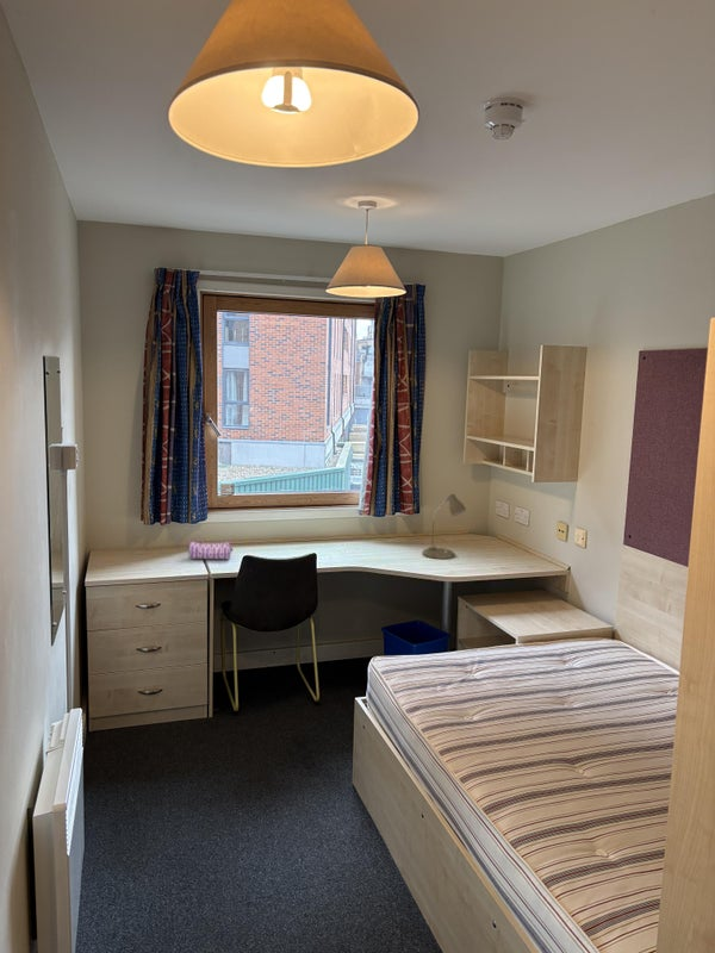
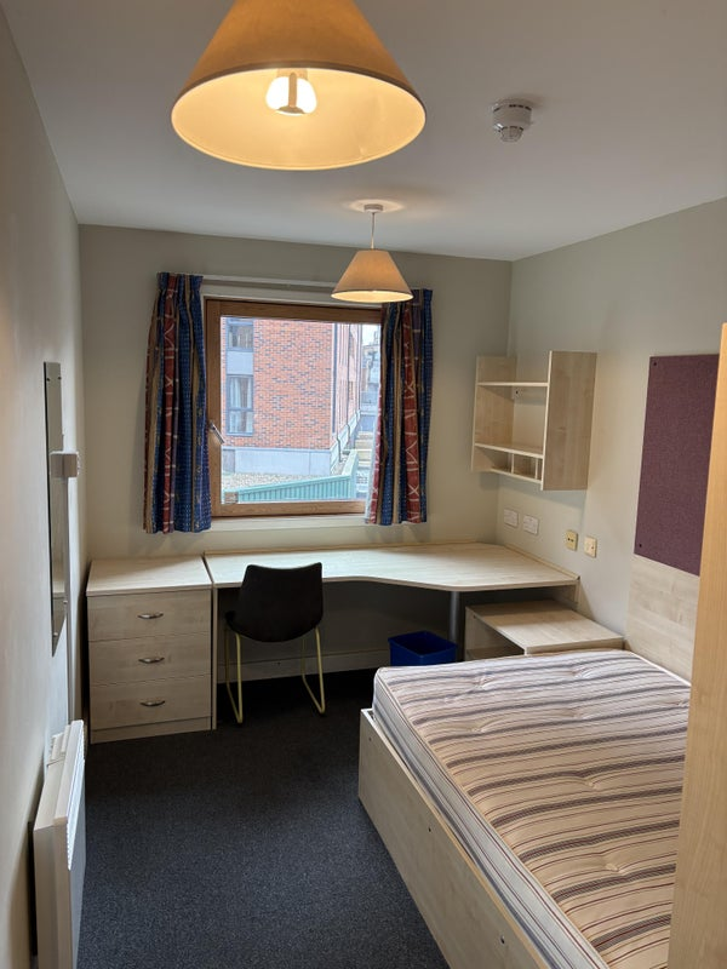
- pencil case [187,540,234,561]
- desk lamp [421,492,467,560]
